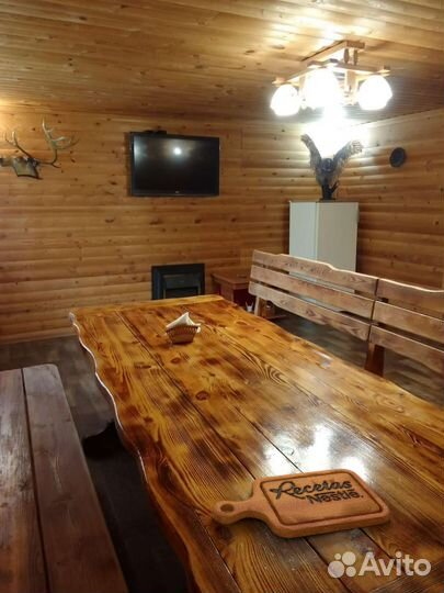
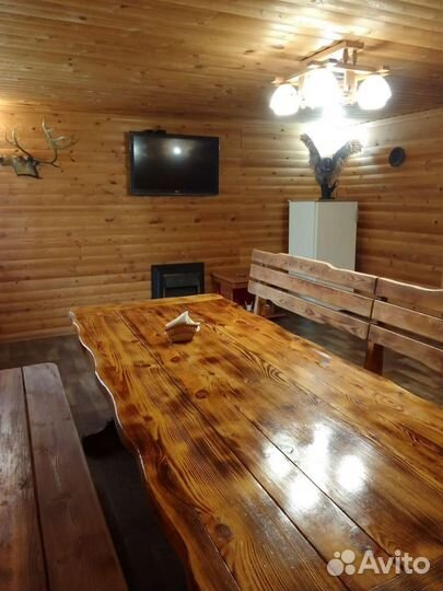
- cutting board [212,468,391,539]
